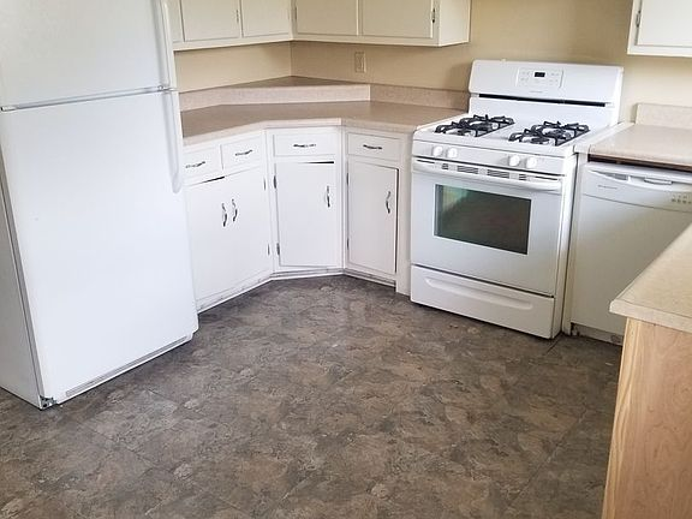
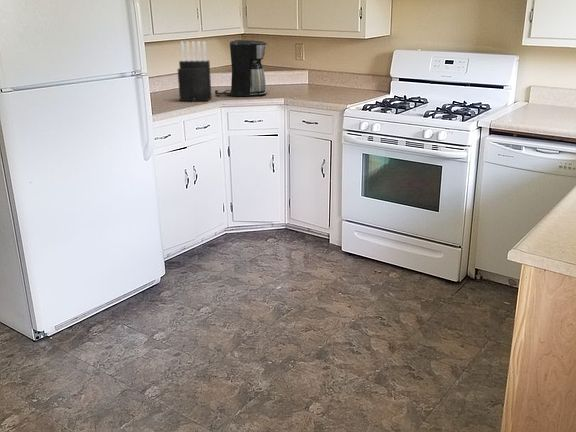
+ knife block [177,40,213,103]
+ coffee maker [214,39,268,97]
